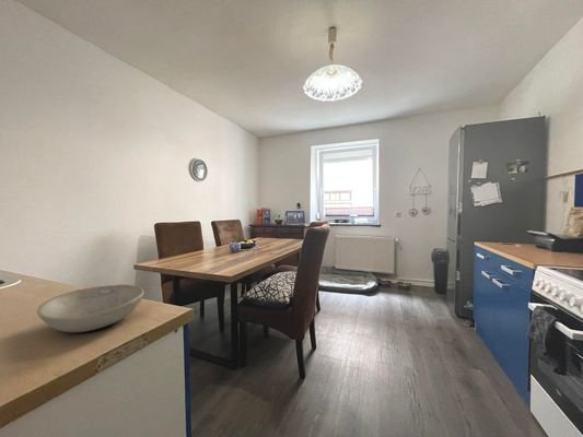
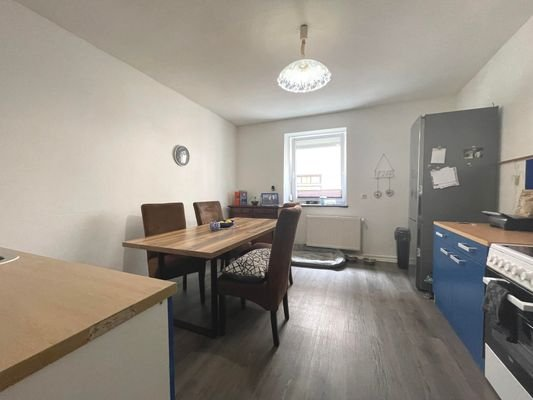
- bowl [36,284,144,333]
